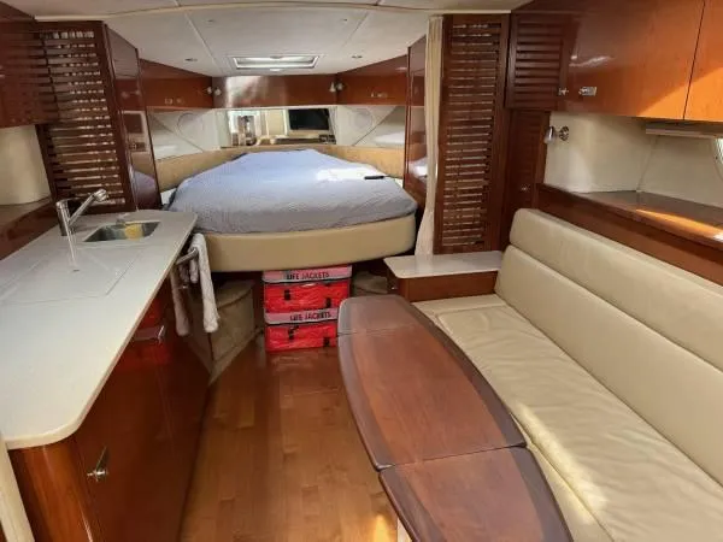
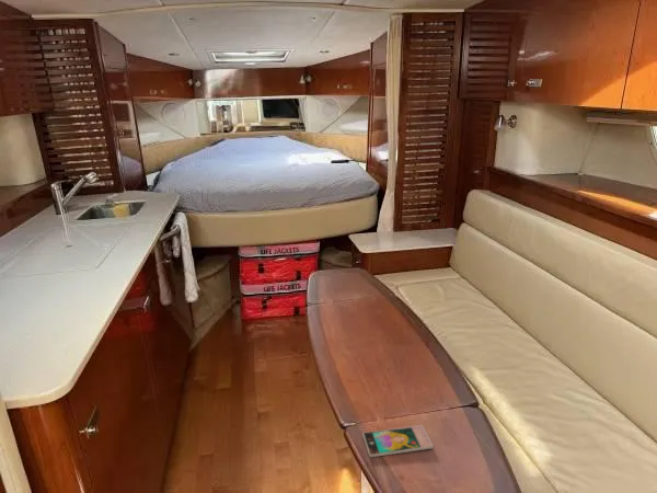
+ smartphone [361,424,434,458]
